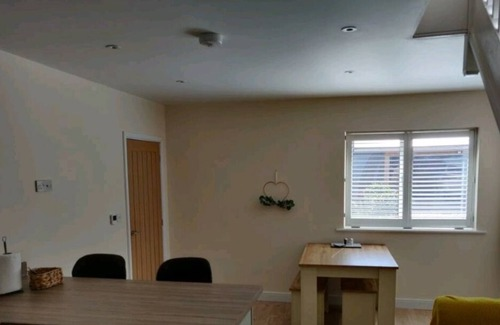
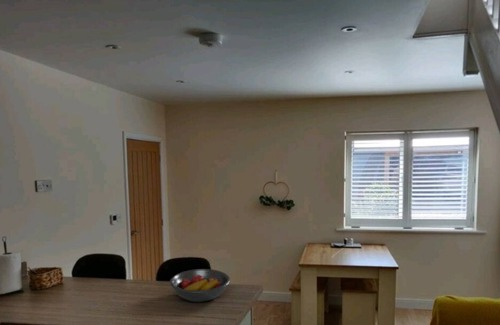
+ fruit bowl [169,268,231,303]
